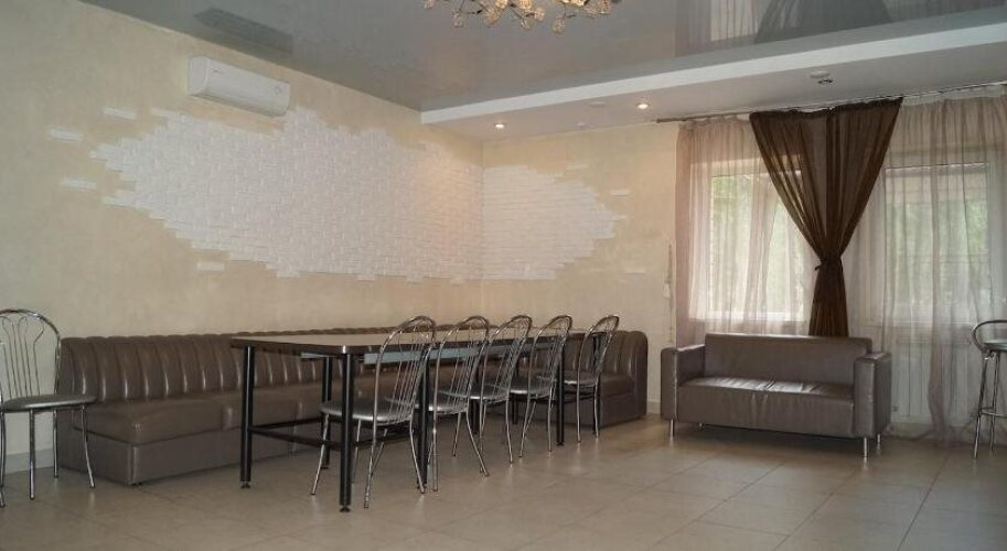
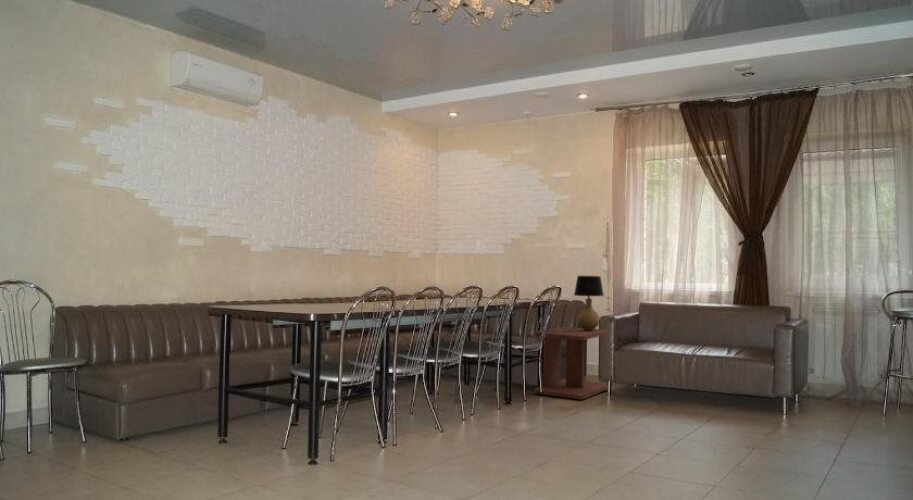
+ table lamp [562,275,605,332]
+ side table [533,326,610,401]
